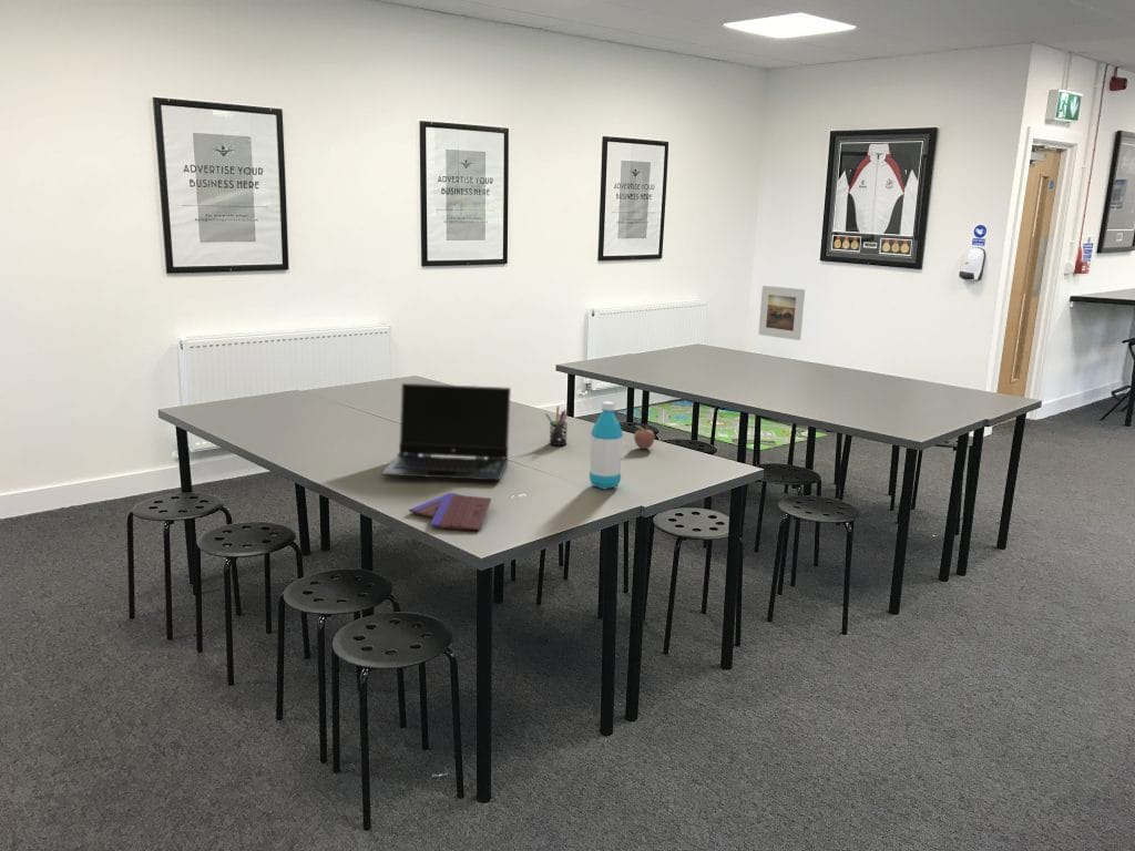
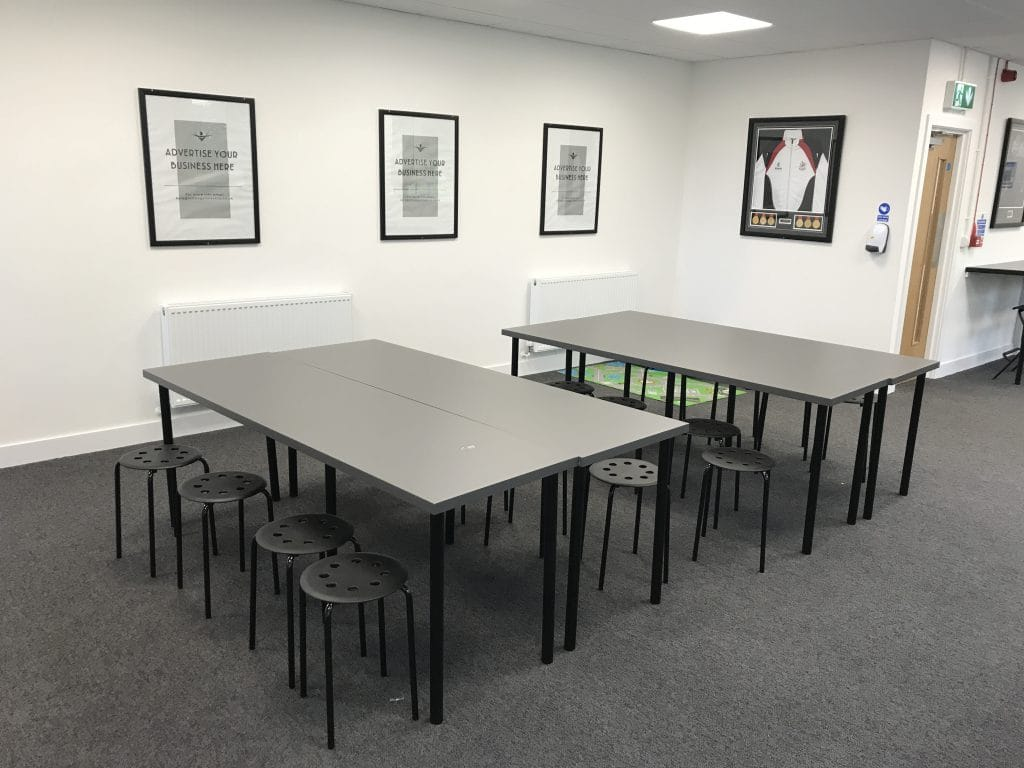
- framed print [757,285,806,341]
- pen holder [544,406,570,447]
- fruit [633,424,655,450]
- water bottle [589,400,624,490]
- laptop computer [380,382,512,481]
- book [408,492,492,531]
